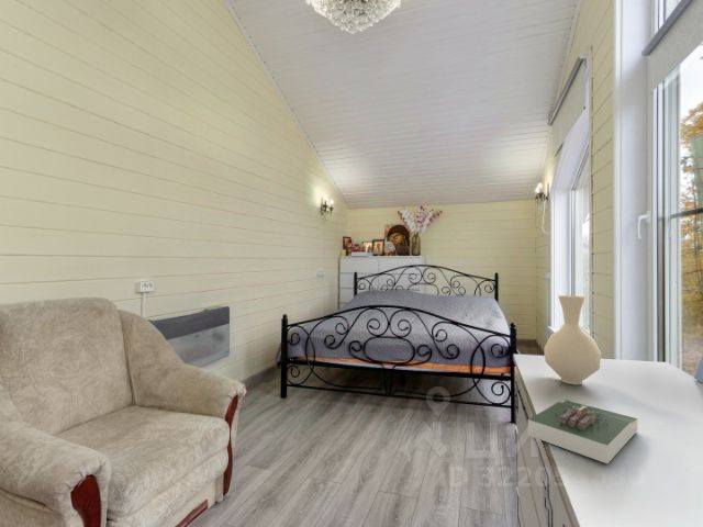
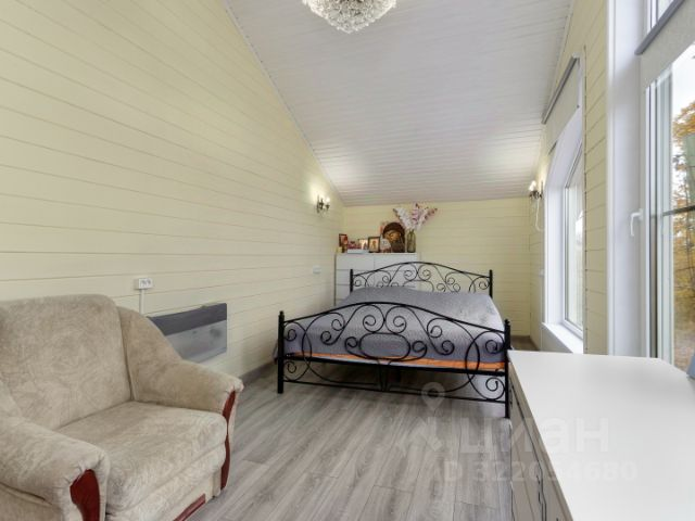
- book [527,400,639,464]
- vase [543,294,602,385]
